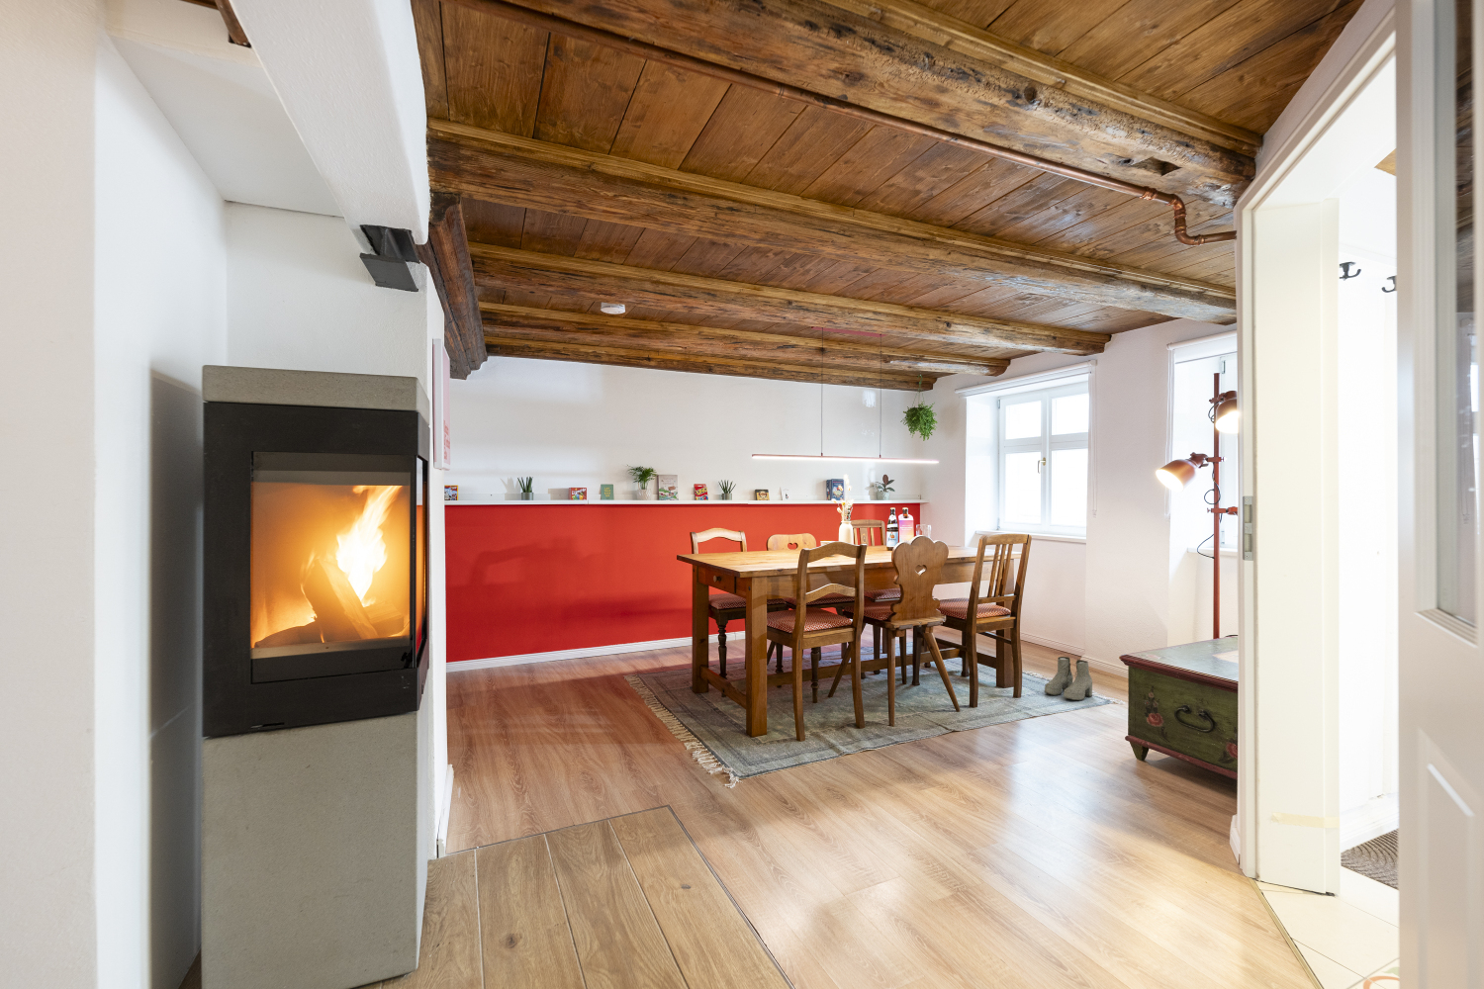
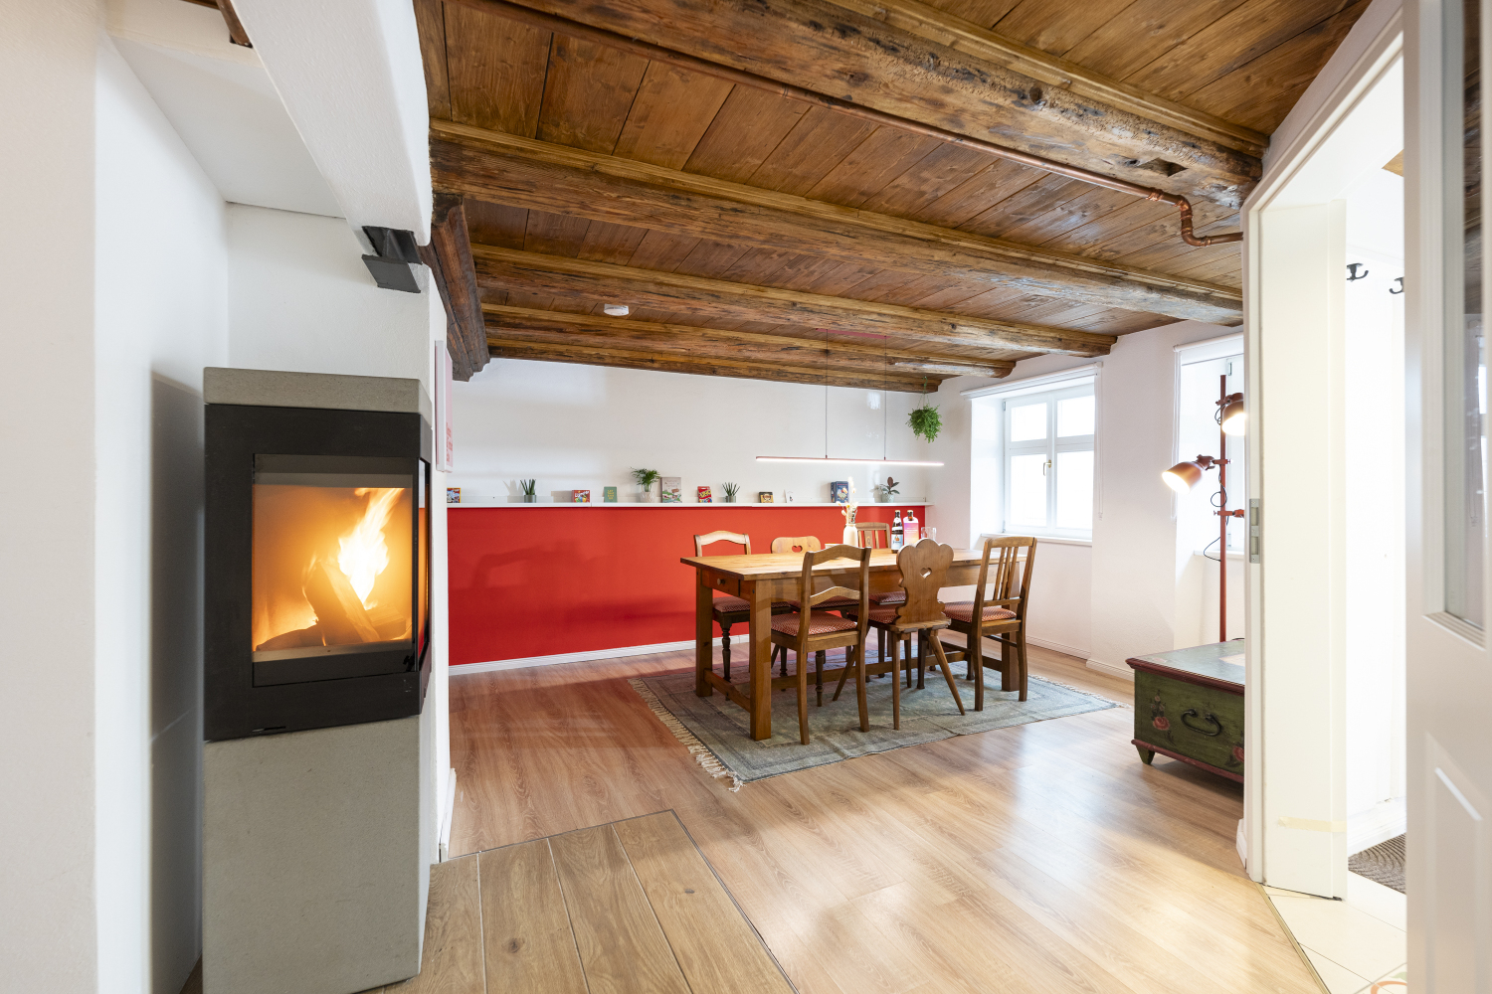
- boots [1043,656,1093,701]
